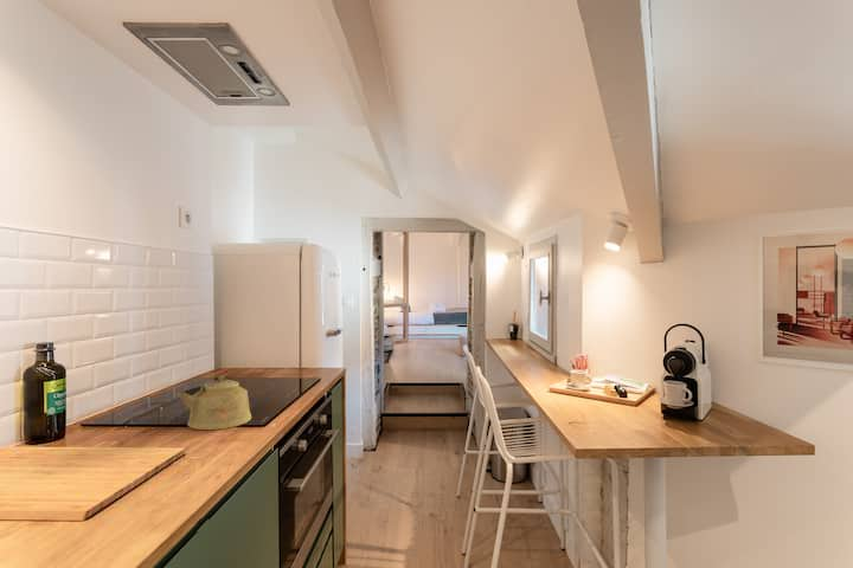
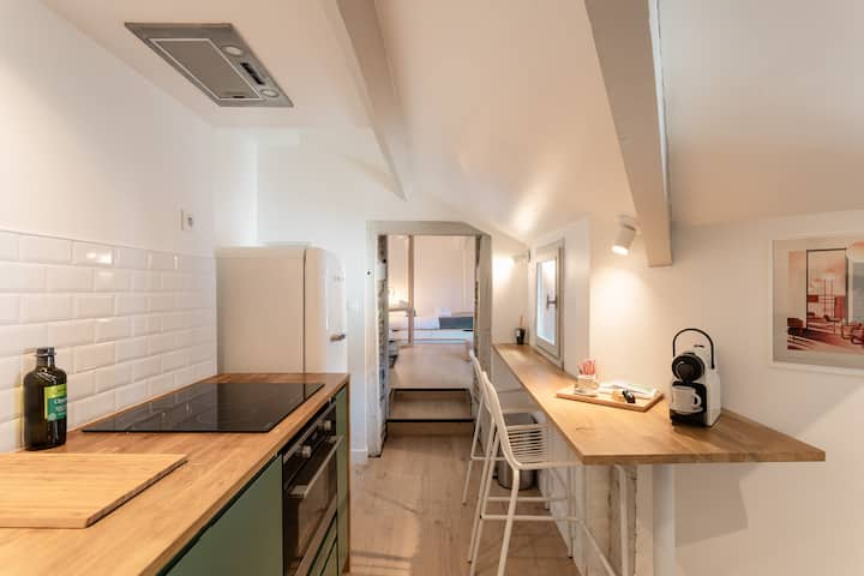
- kettle [177,374,252,431]
